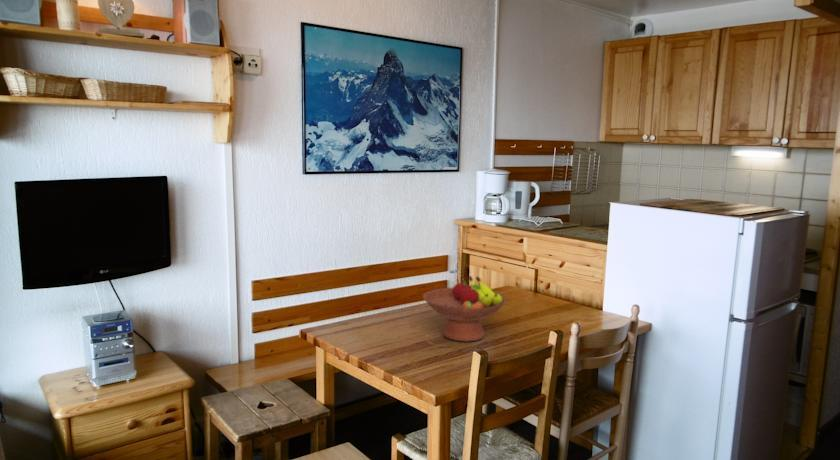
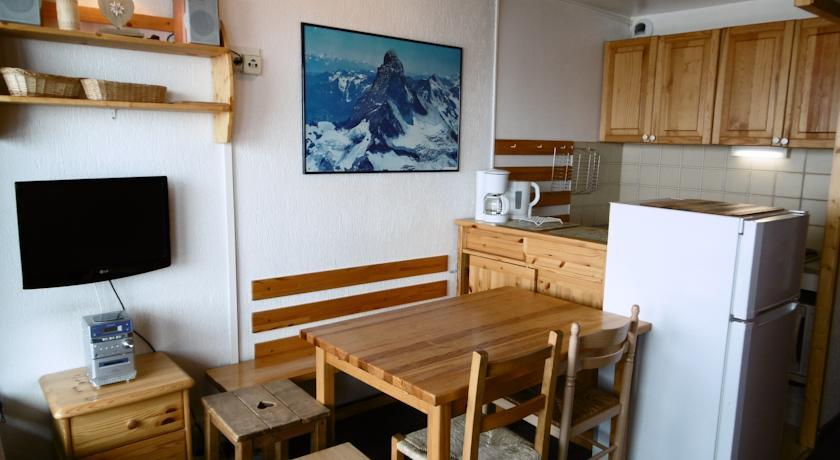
- fruit bowl [422,275,508,343]
